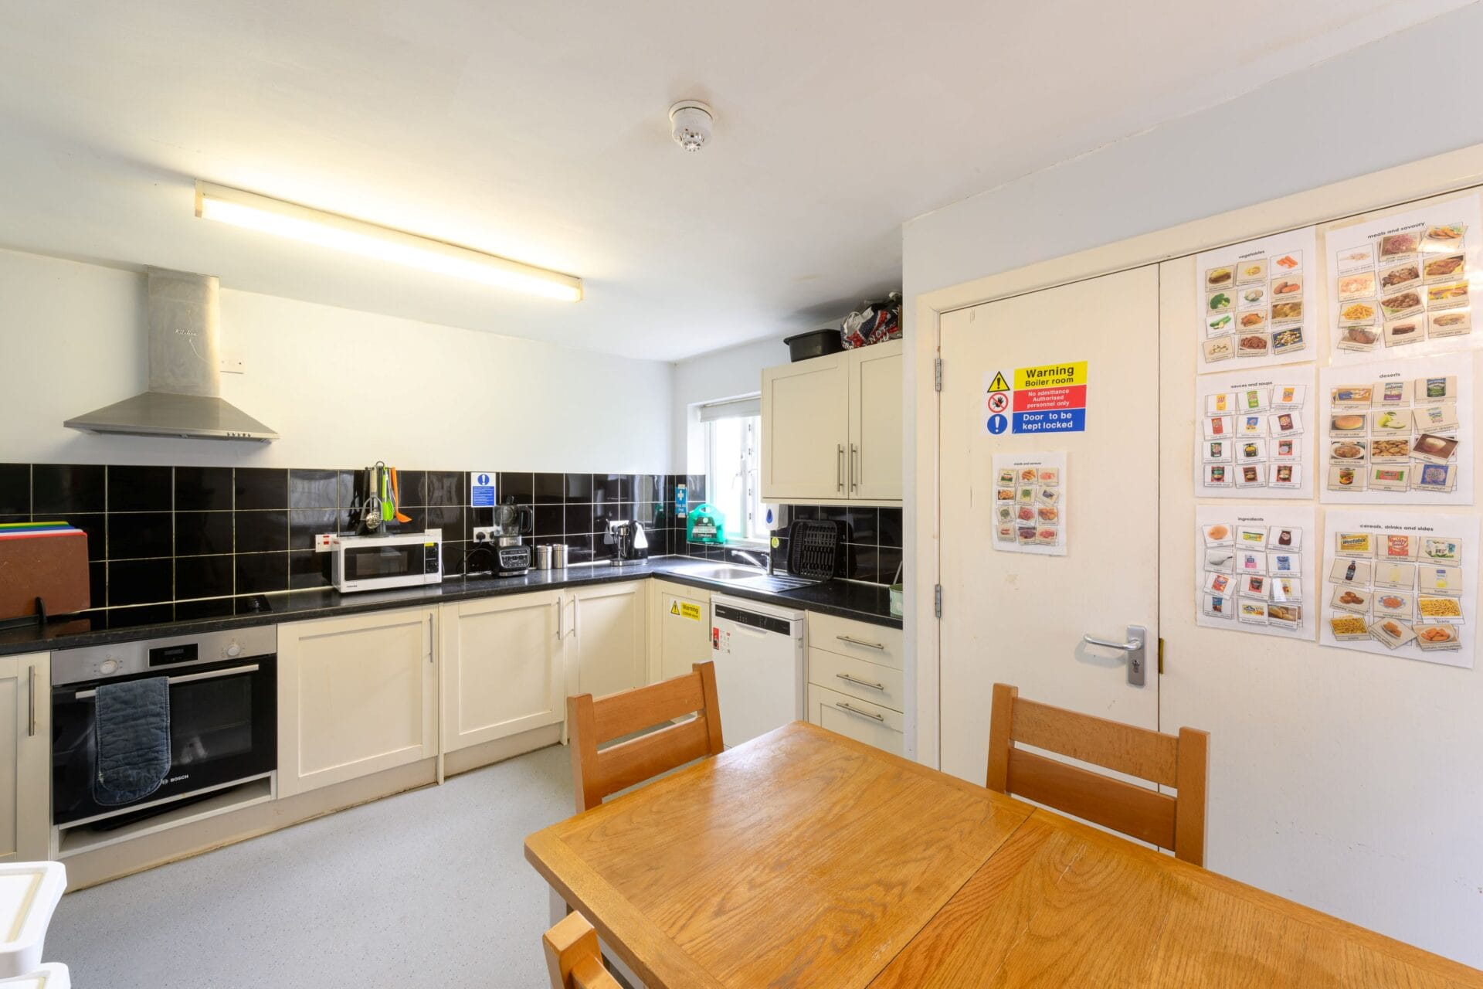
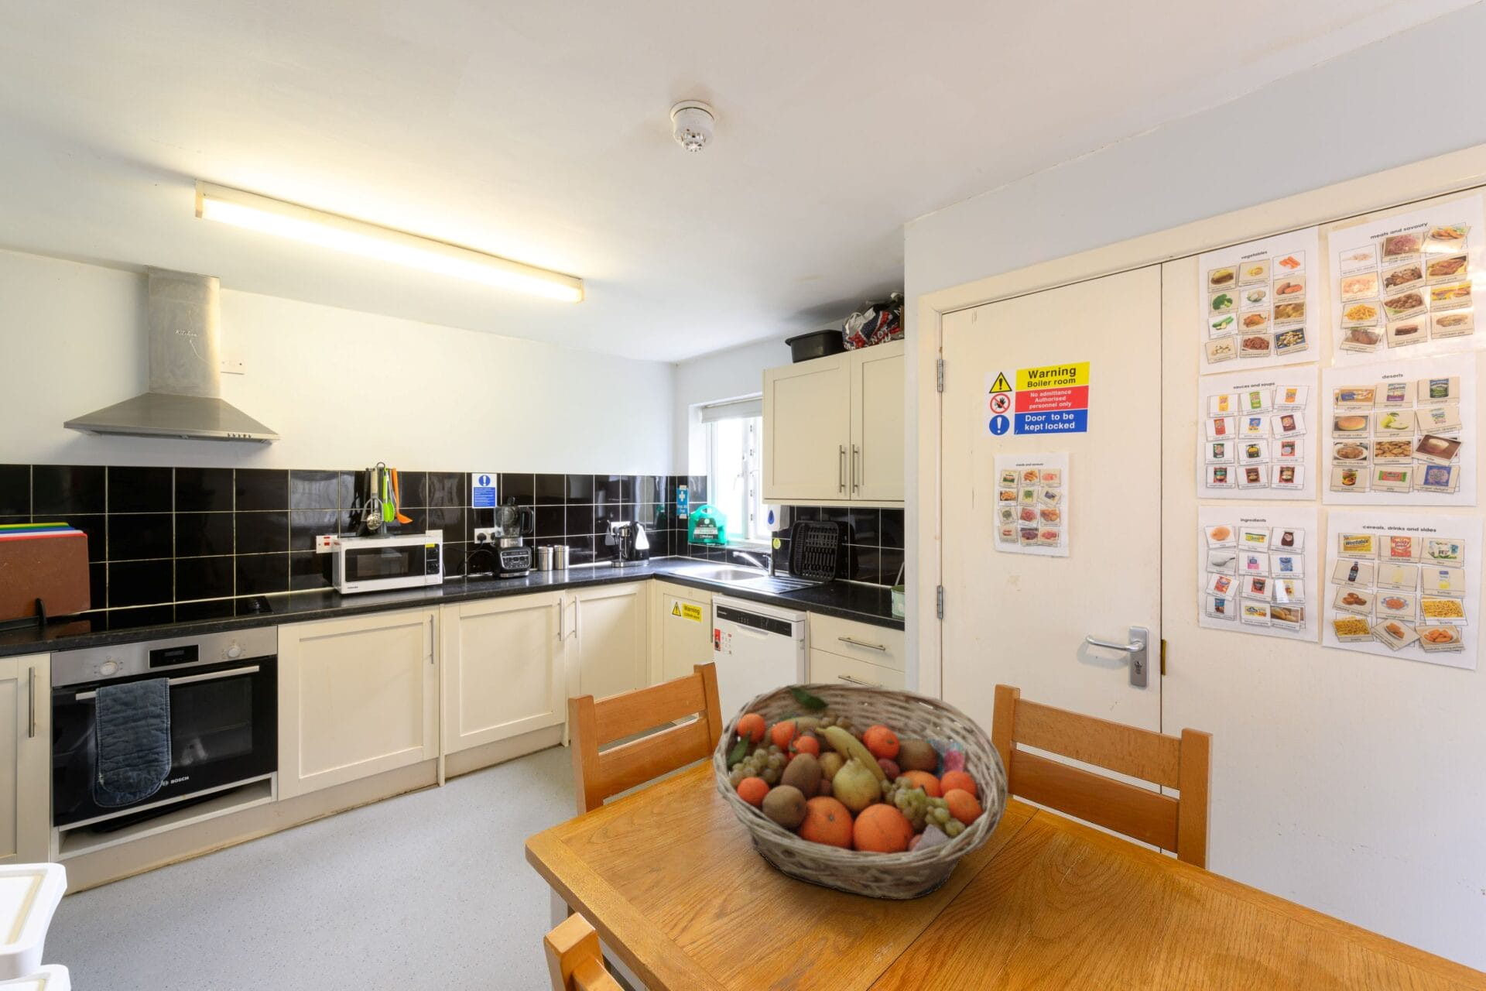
+ fruit basket [712,682,1009,900]
